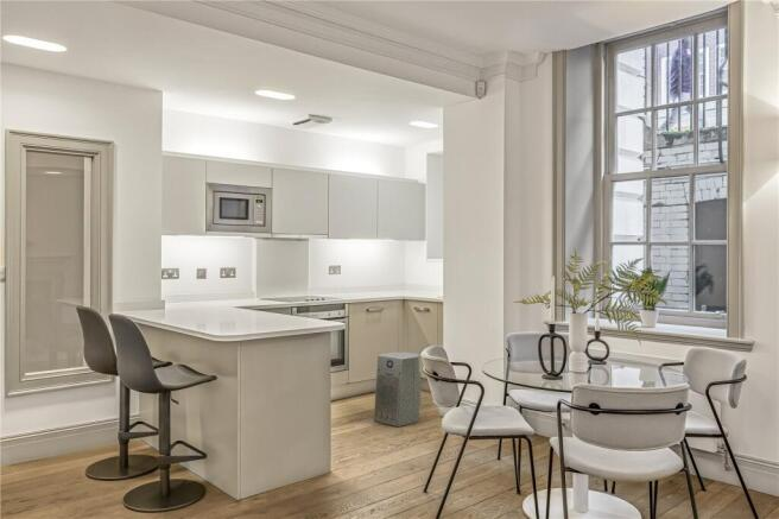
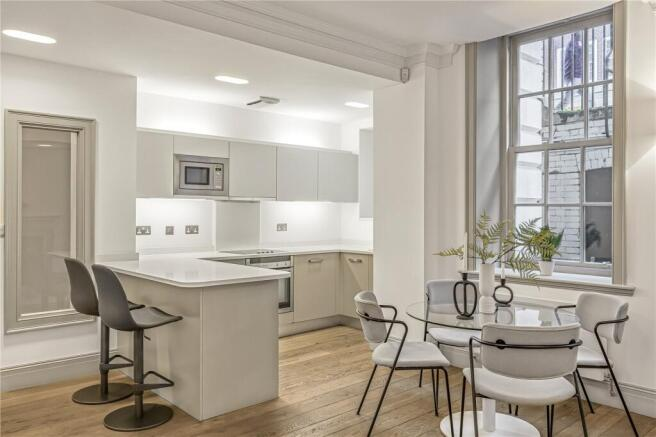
- fan [373,352,422,428]
